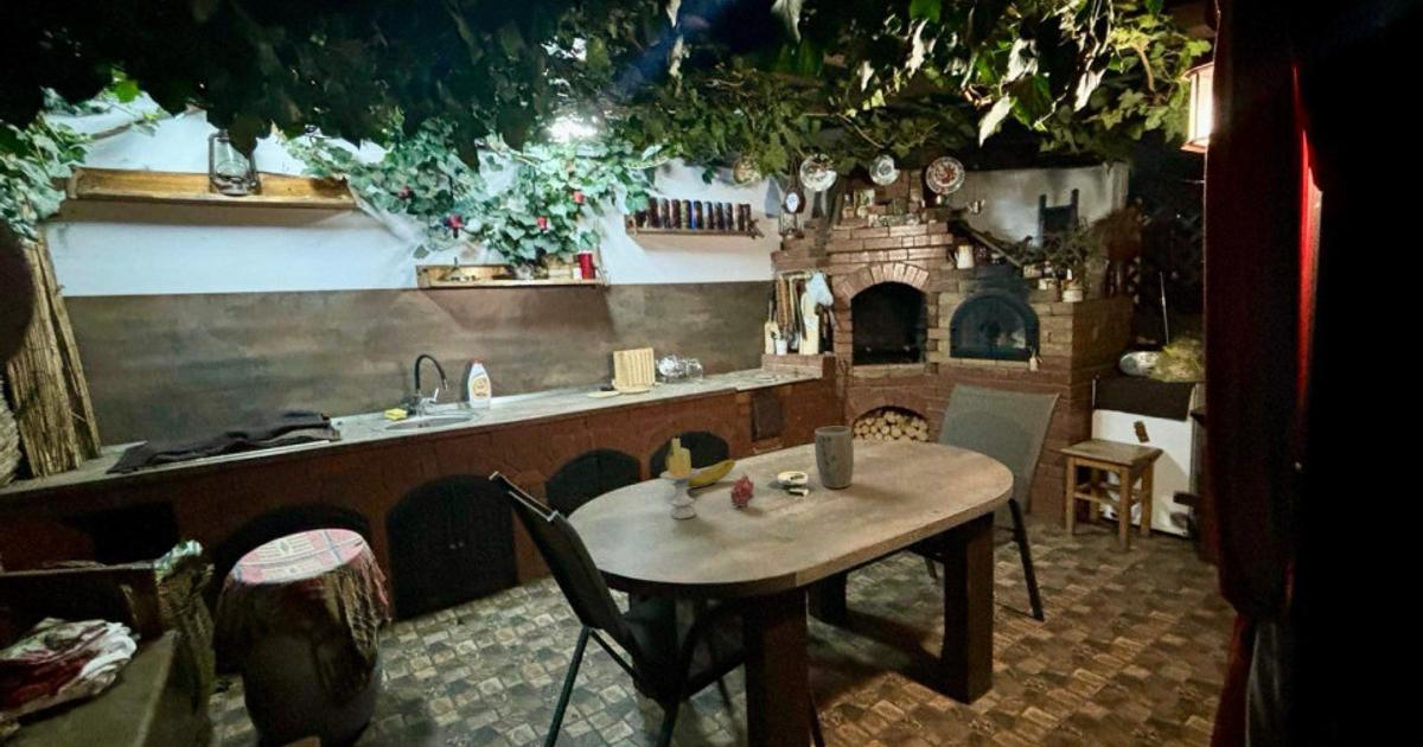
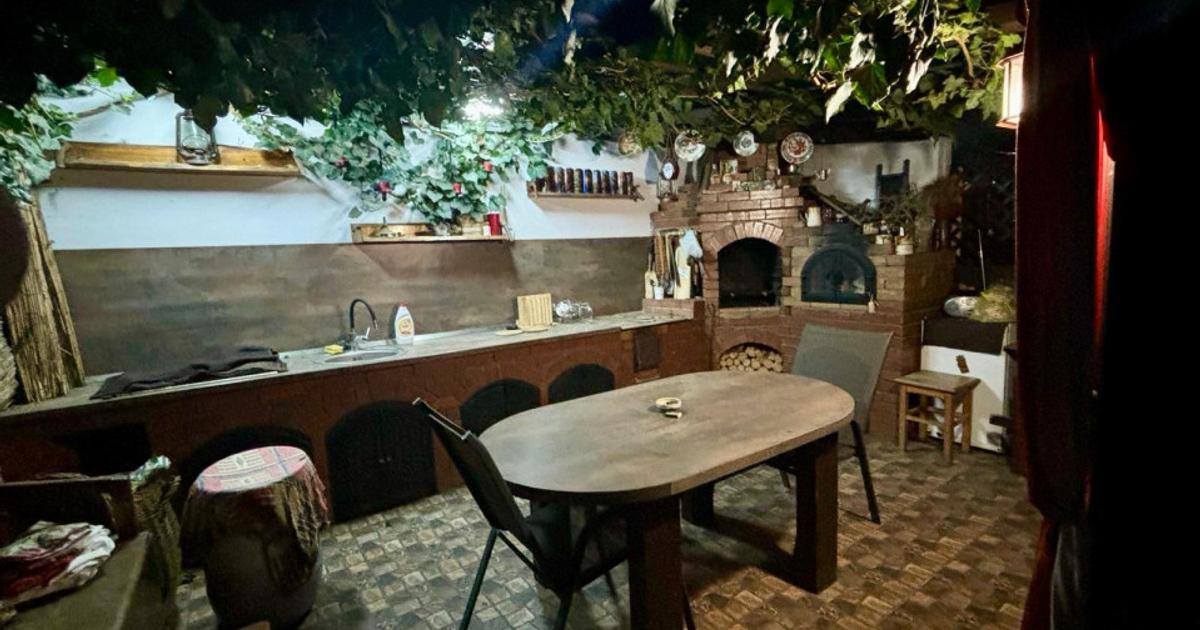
- fruit [728,471,755,507]
- banana [664,435,736,489]
- candle [659,438,701,519]
- plant pot [813,426,855,490]
